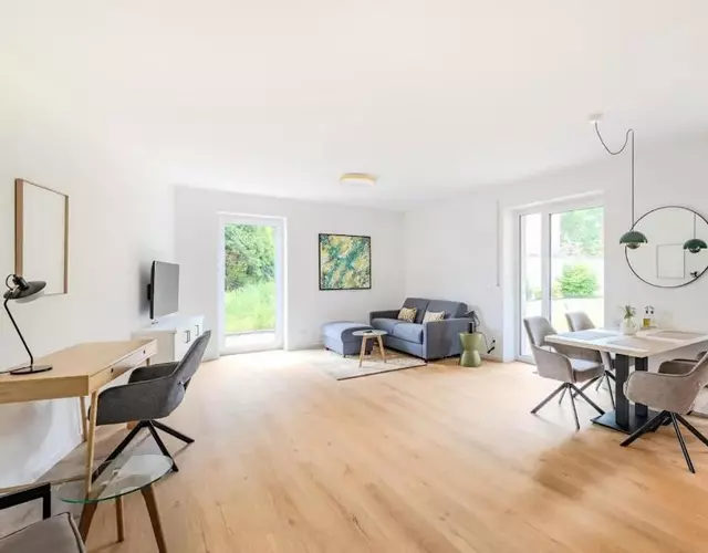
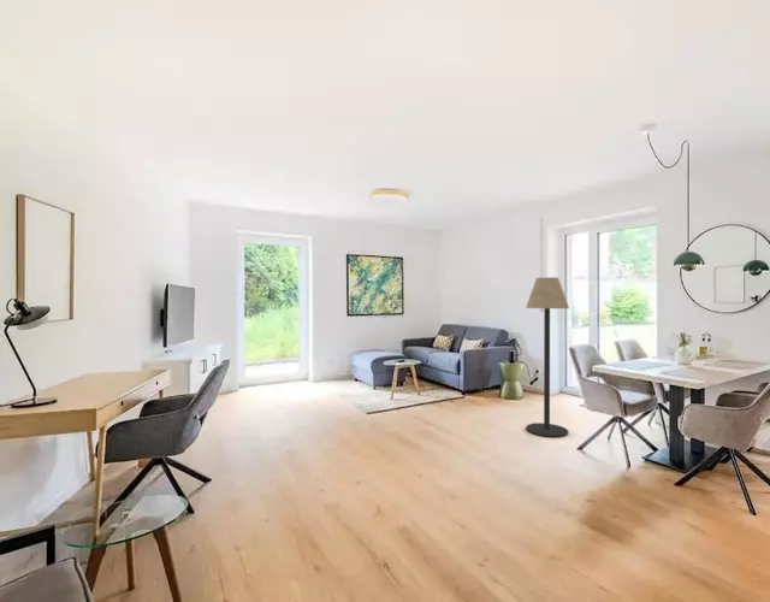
+ floor lamp [525,276,570,438]
